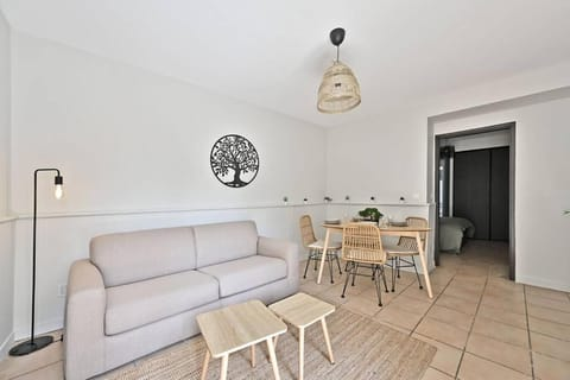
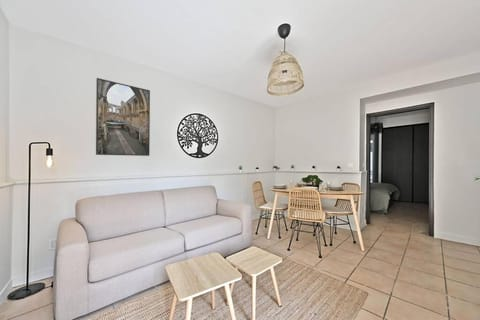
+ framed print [95,77,151,157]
